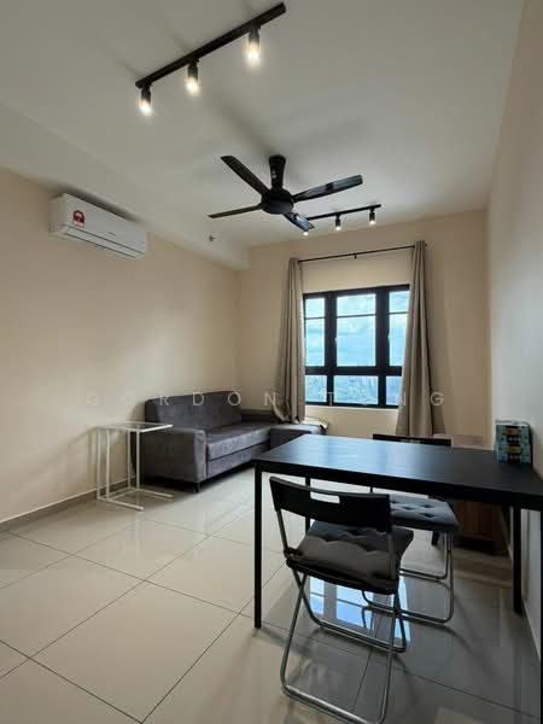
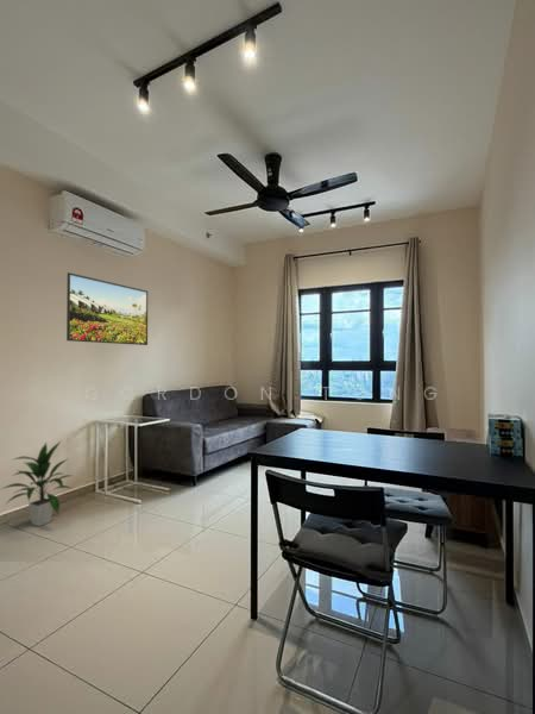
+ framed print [65,271,149,346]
+ indoor plant [0,440,75,527]
